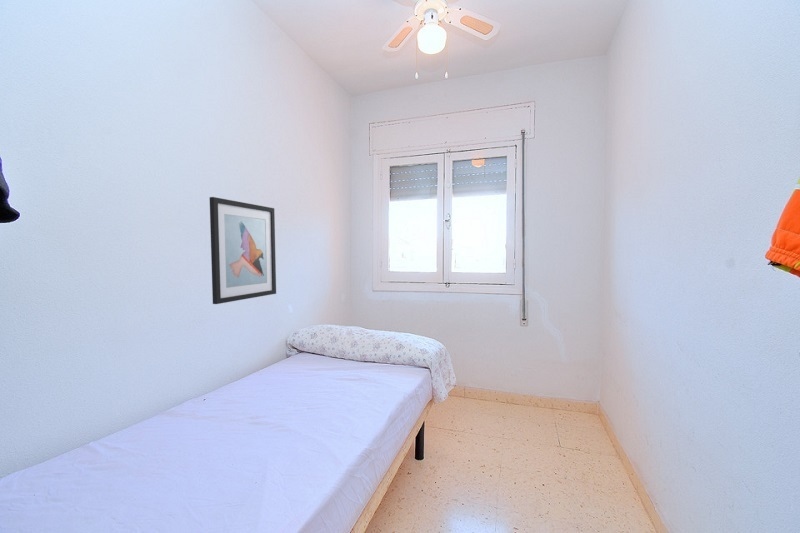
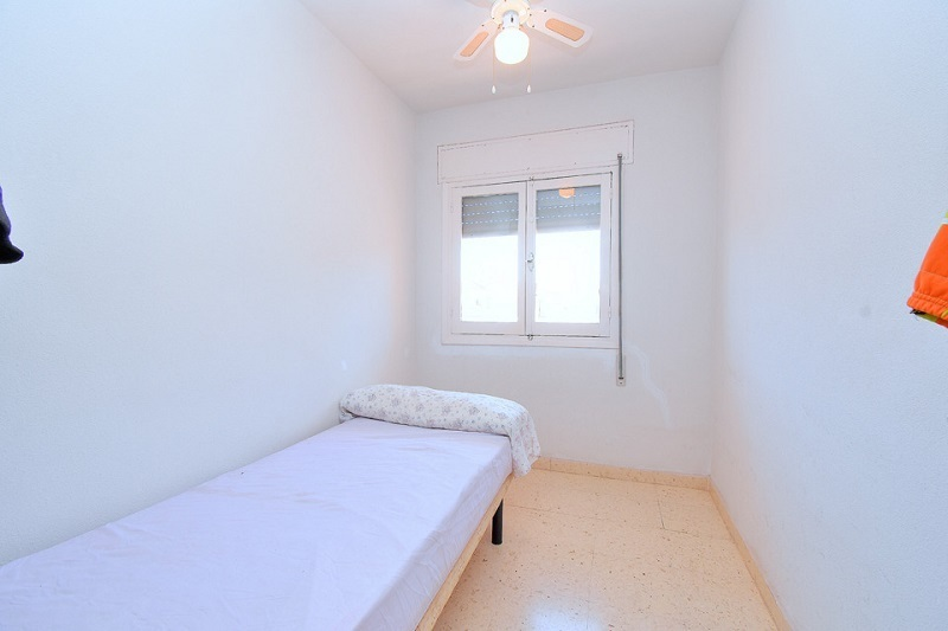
- wall art [209,196,277,305]
